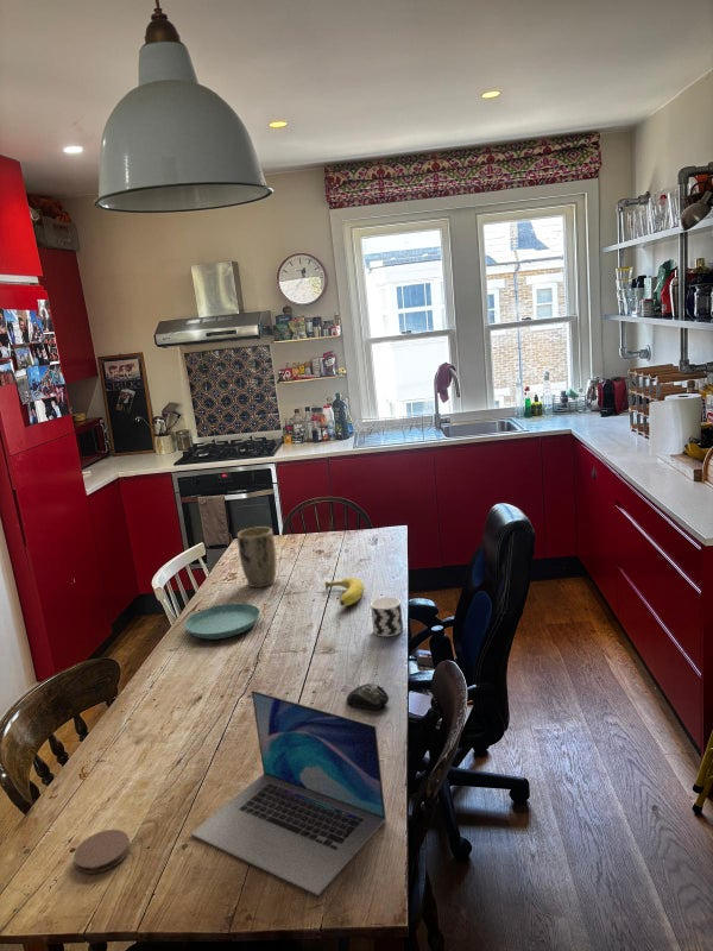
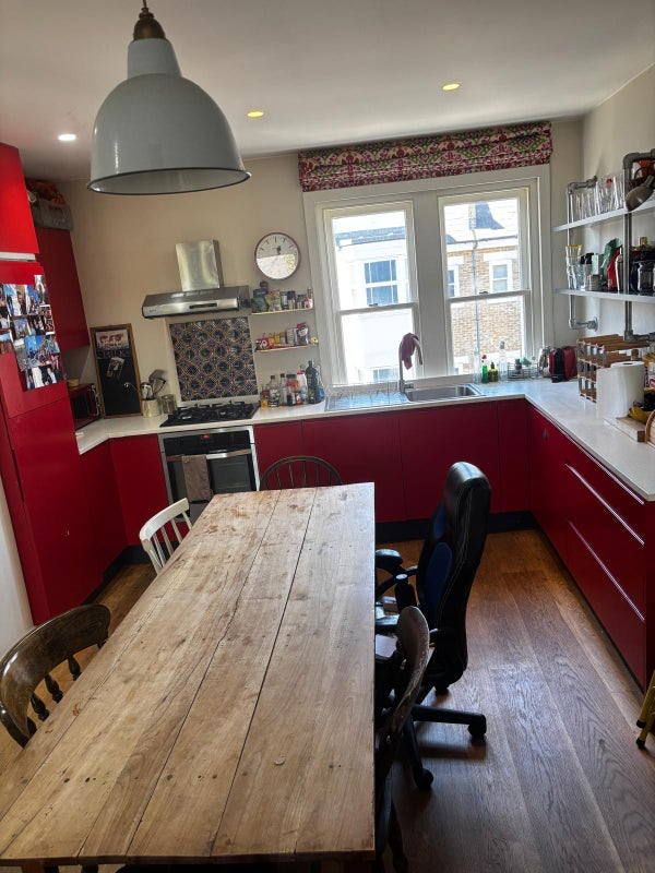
- saucer [183,603,261,641]
- fruit [323,577,366,607]
- coaster [72,829,131,875]
- cup [370,596,404,637]
- plant pot [236,525,278,588]
- computer mouse [345,682,390,711]
- laptop [190,689,387,896]
